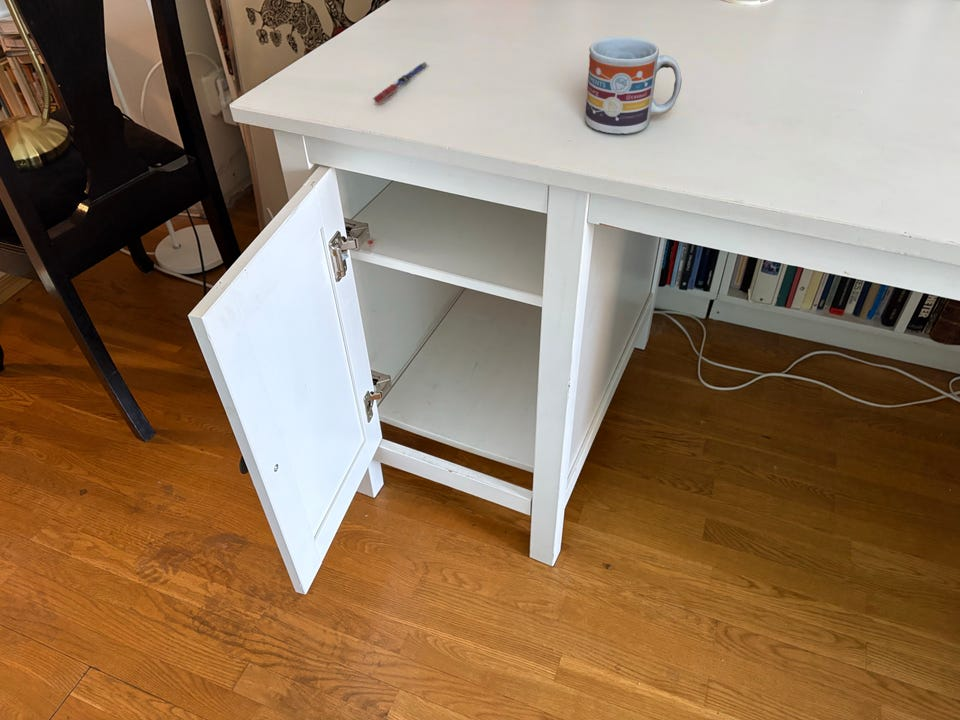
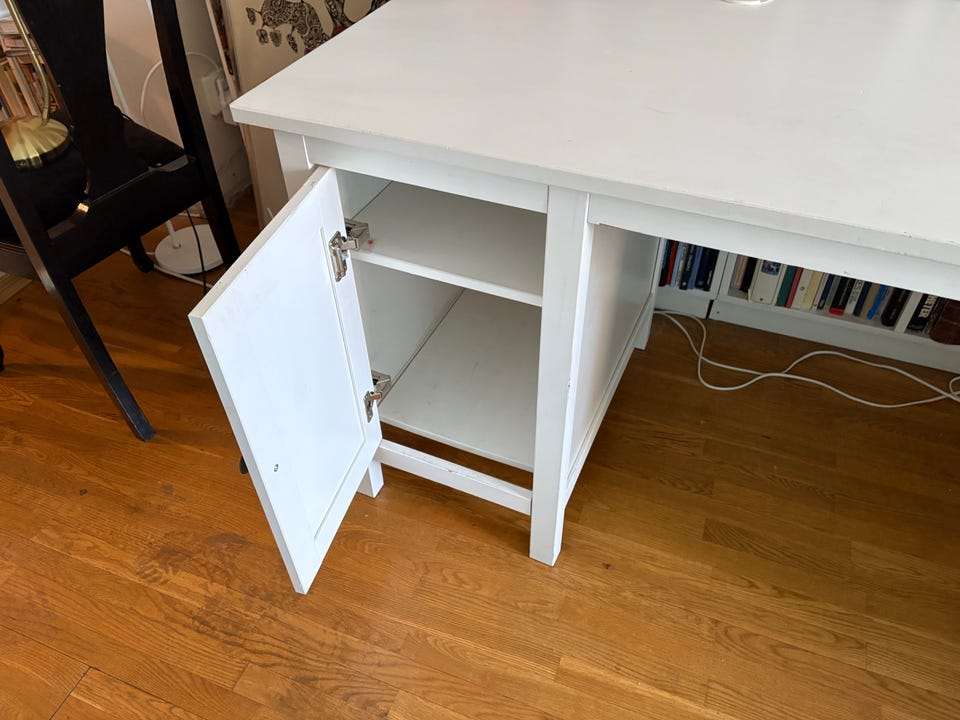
- pen [371,61,429,104]
- cup [584,36,683,135]
